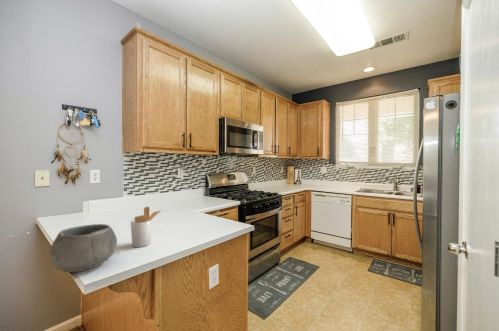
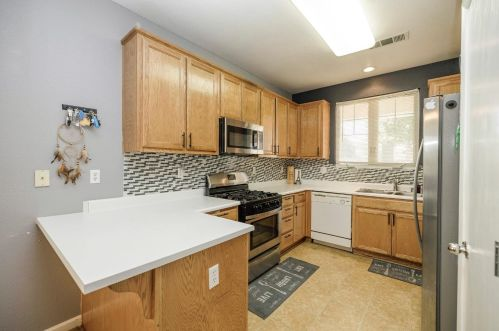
- utensil holder [130,206,163,248]
- bowl [48,223,118,273]
